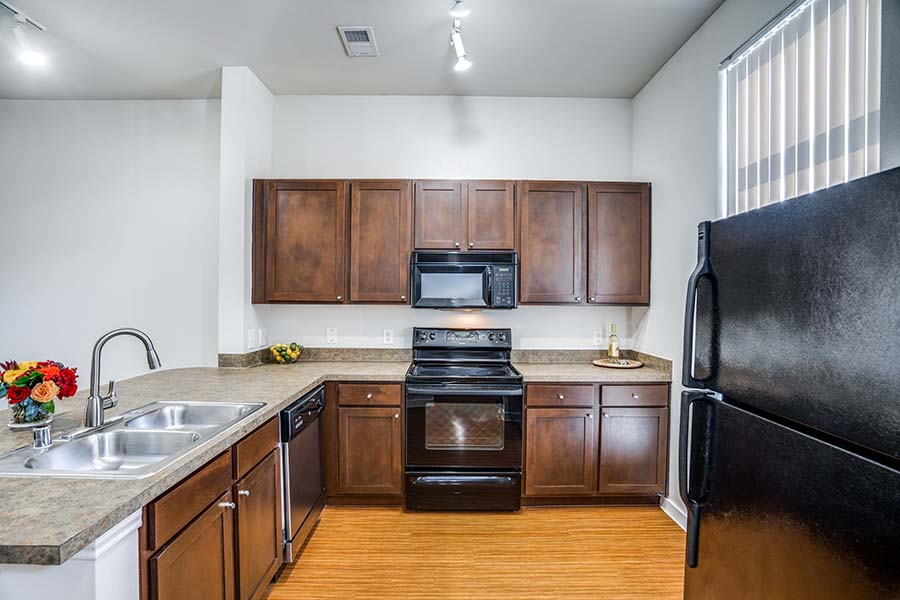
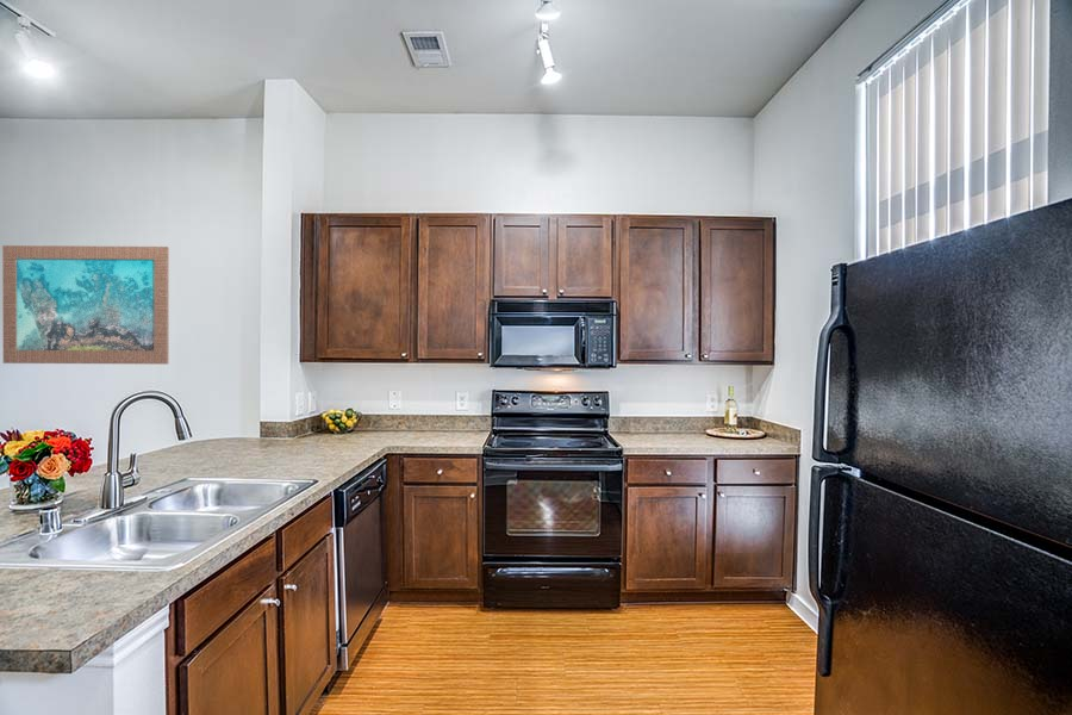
+ wall art [1,244,169,366]
